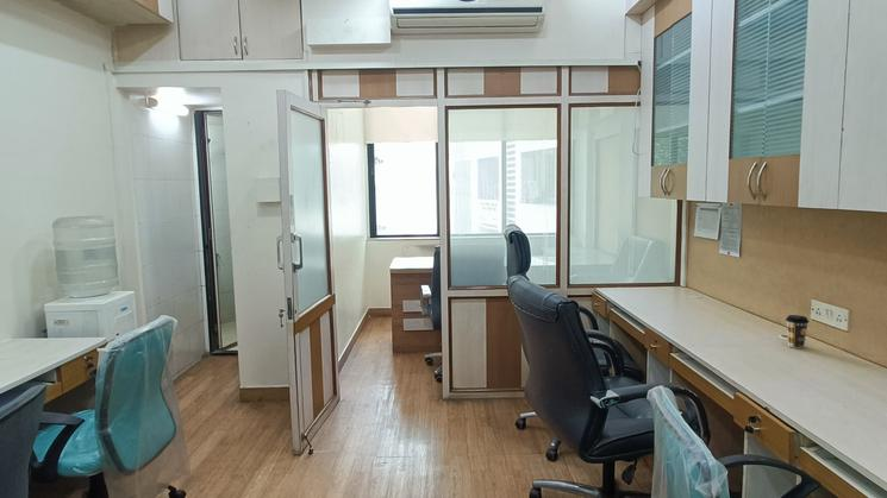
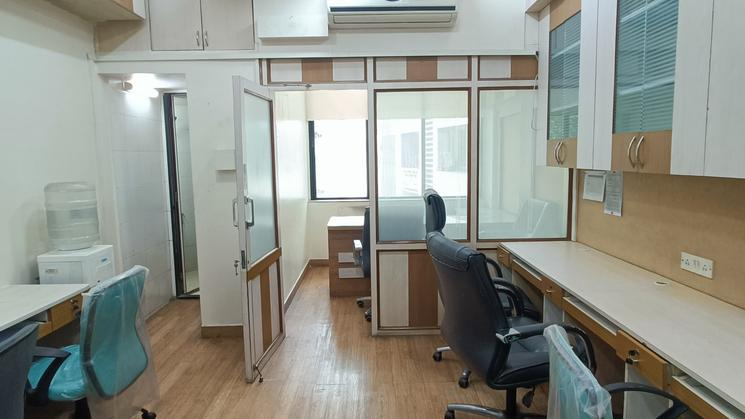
- coffee cup [785,314,810,349]
